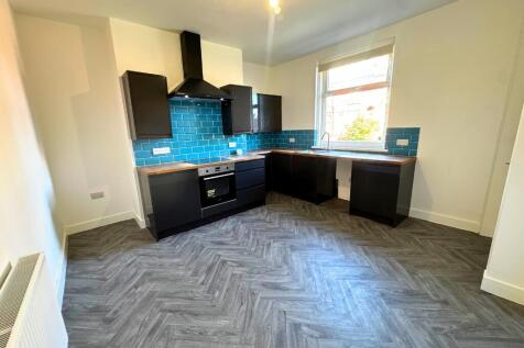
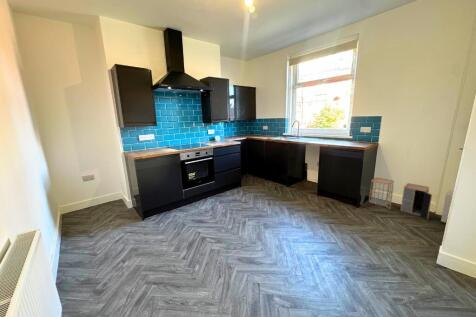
+ storage cabinet [359,177,454,223]
